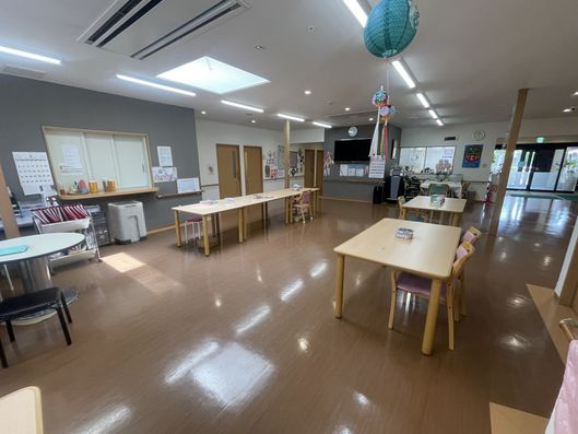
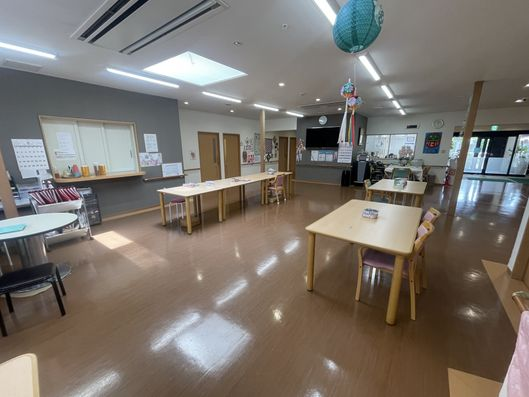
- trash can [107,200,149,246]
